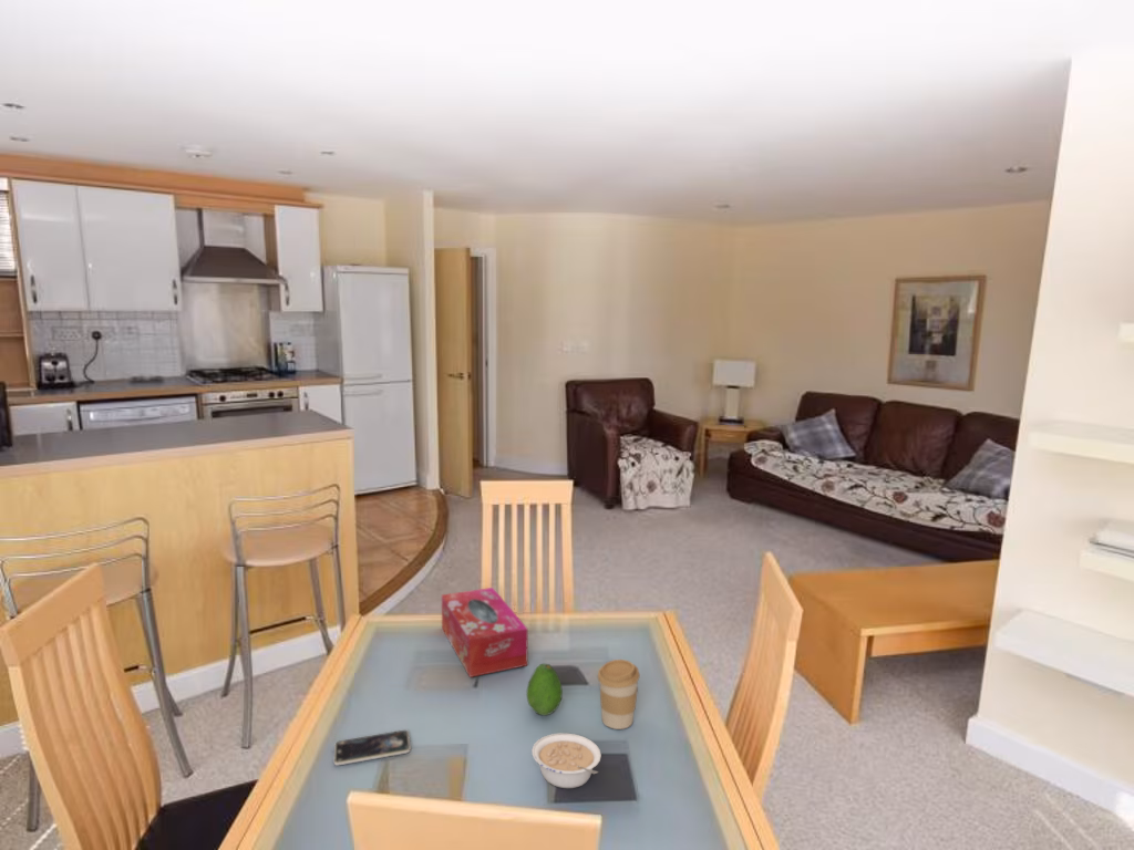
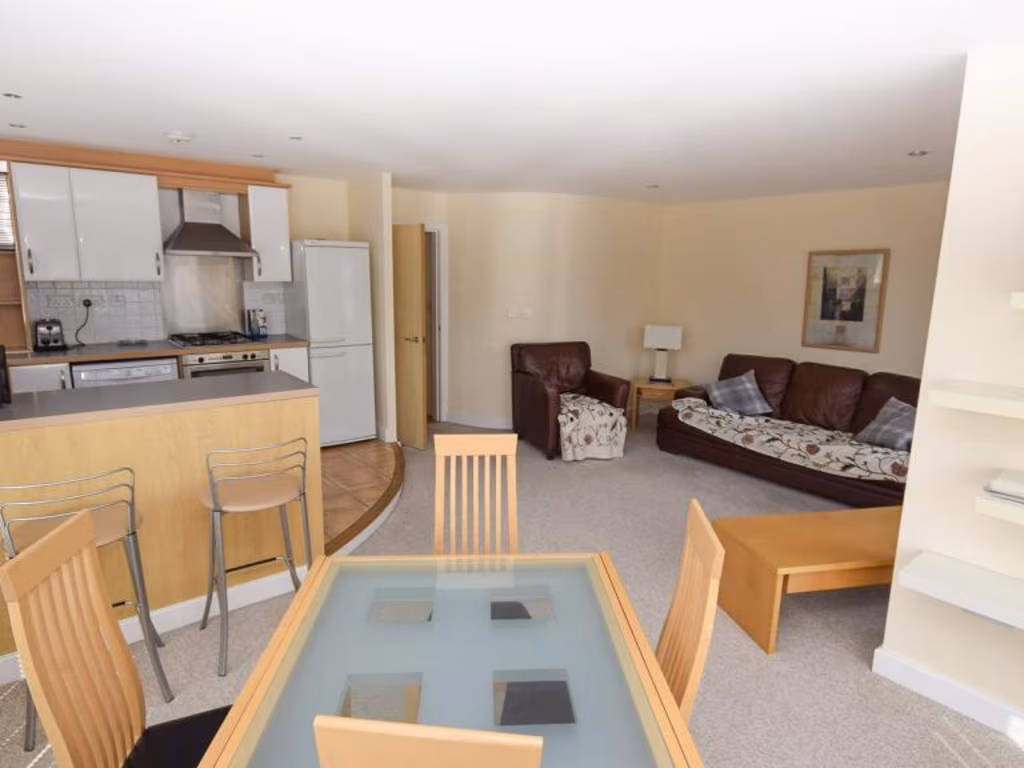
- legume [532,733,602,789]
- tissue box [441,587,529,678]
- fruit [525,663,564,716]
- smartphone [333,729,411,766]
- coffee cup [597,659,641,730]
